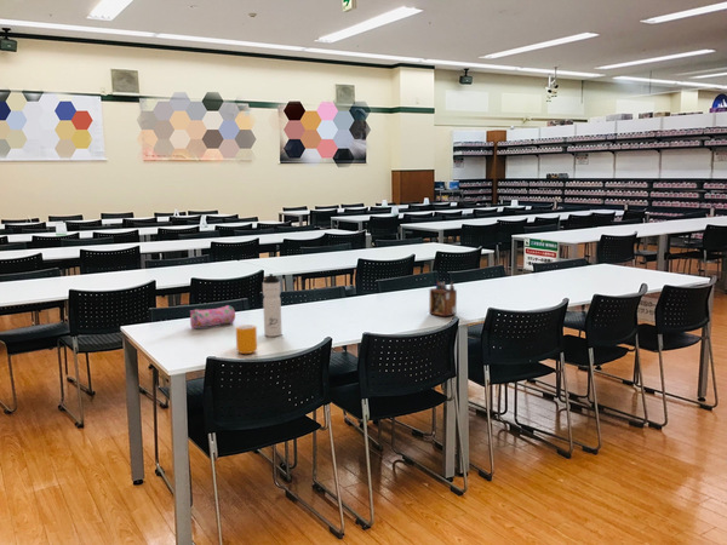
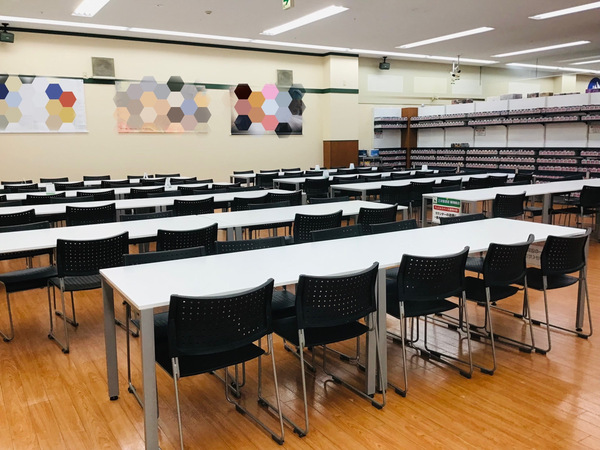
- mug [235,323,258,355]
- water bottle [262,272,284,338]
- desk organizer [428,279,458,317]
- pencil case [189,304,236,329]
